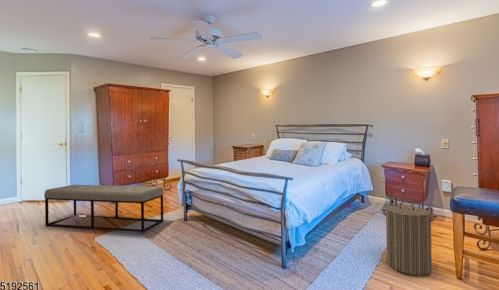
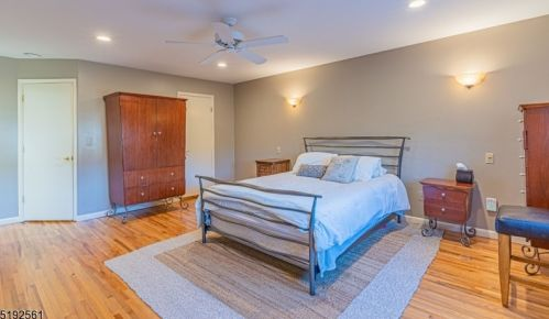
- bench [43,184,165,233]
- laundry hamper [380,200,438,276]
